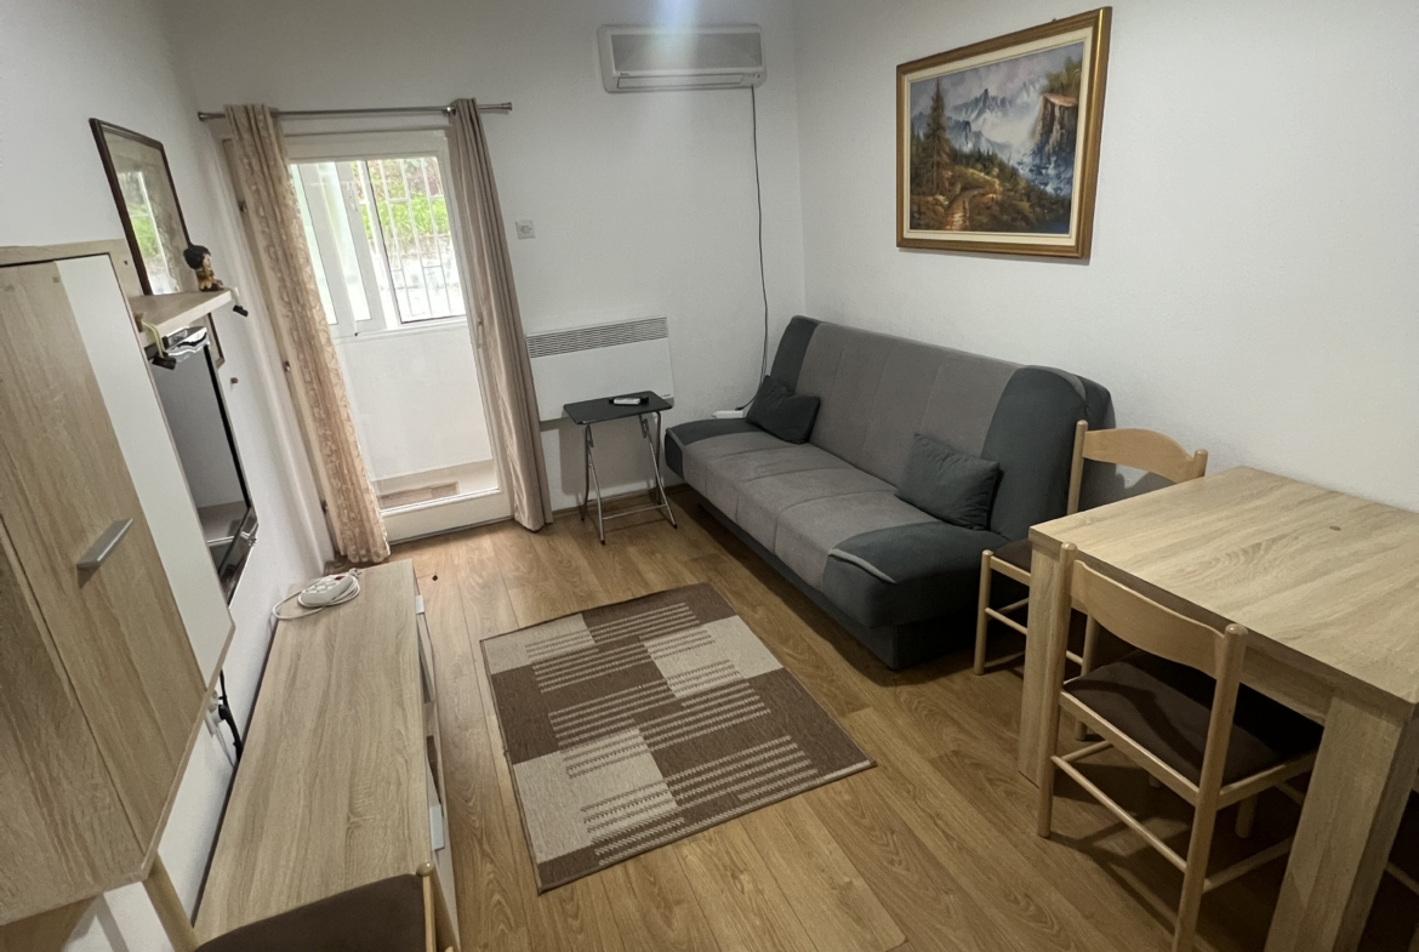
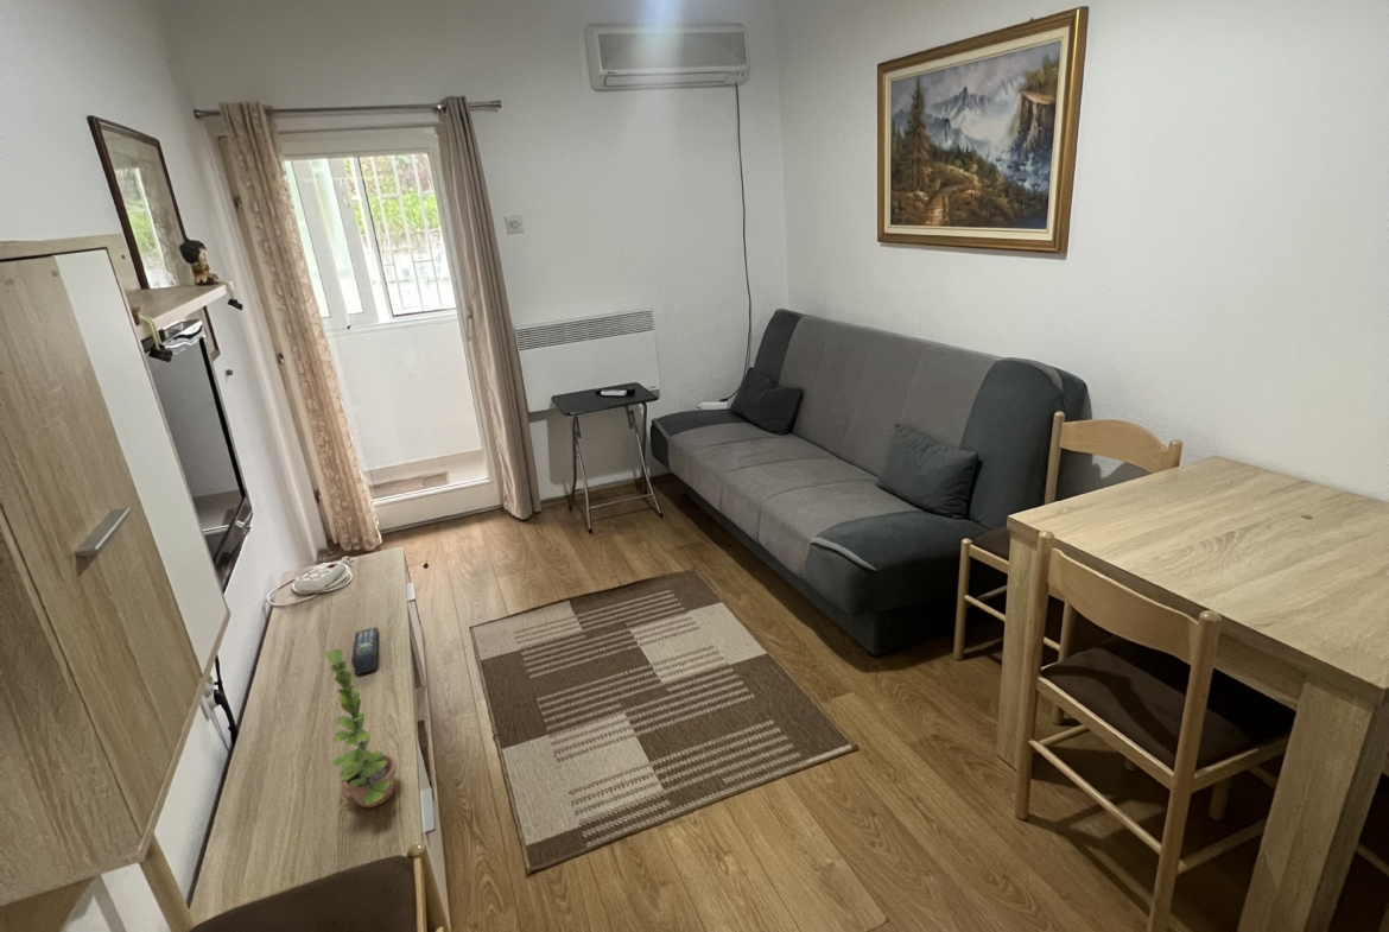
+ remote control [350,626,380,676]
+ plant [324,647,398,809]
